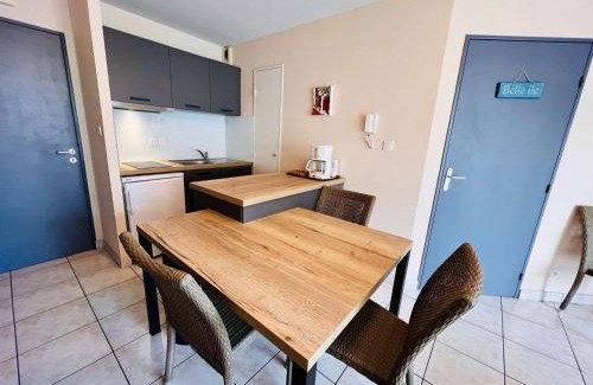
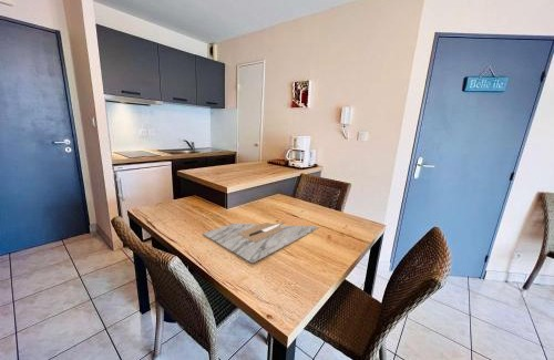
+ cutting board [202,220,319,264]
